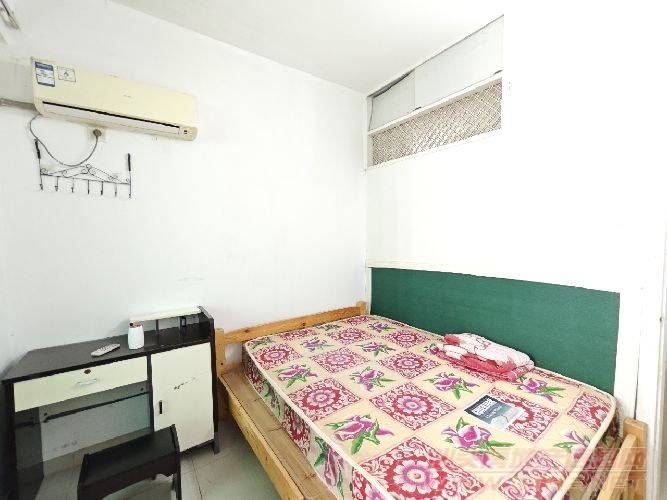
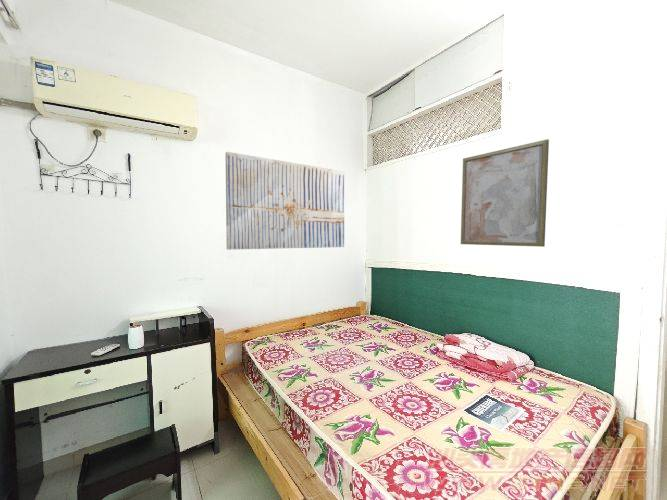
+ wall art [460,138,550,248]
+ wall art [225,151,346,251]
